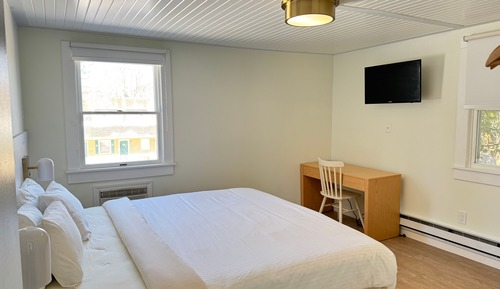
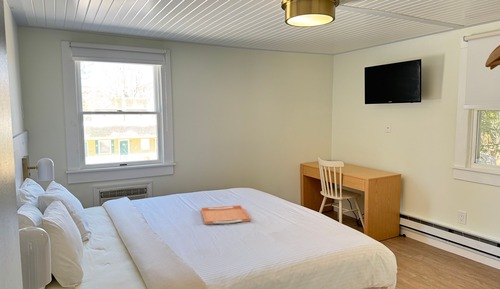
+ serving tray [200,204,252,226]
